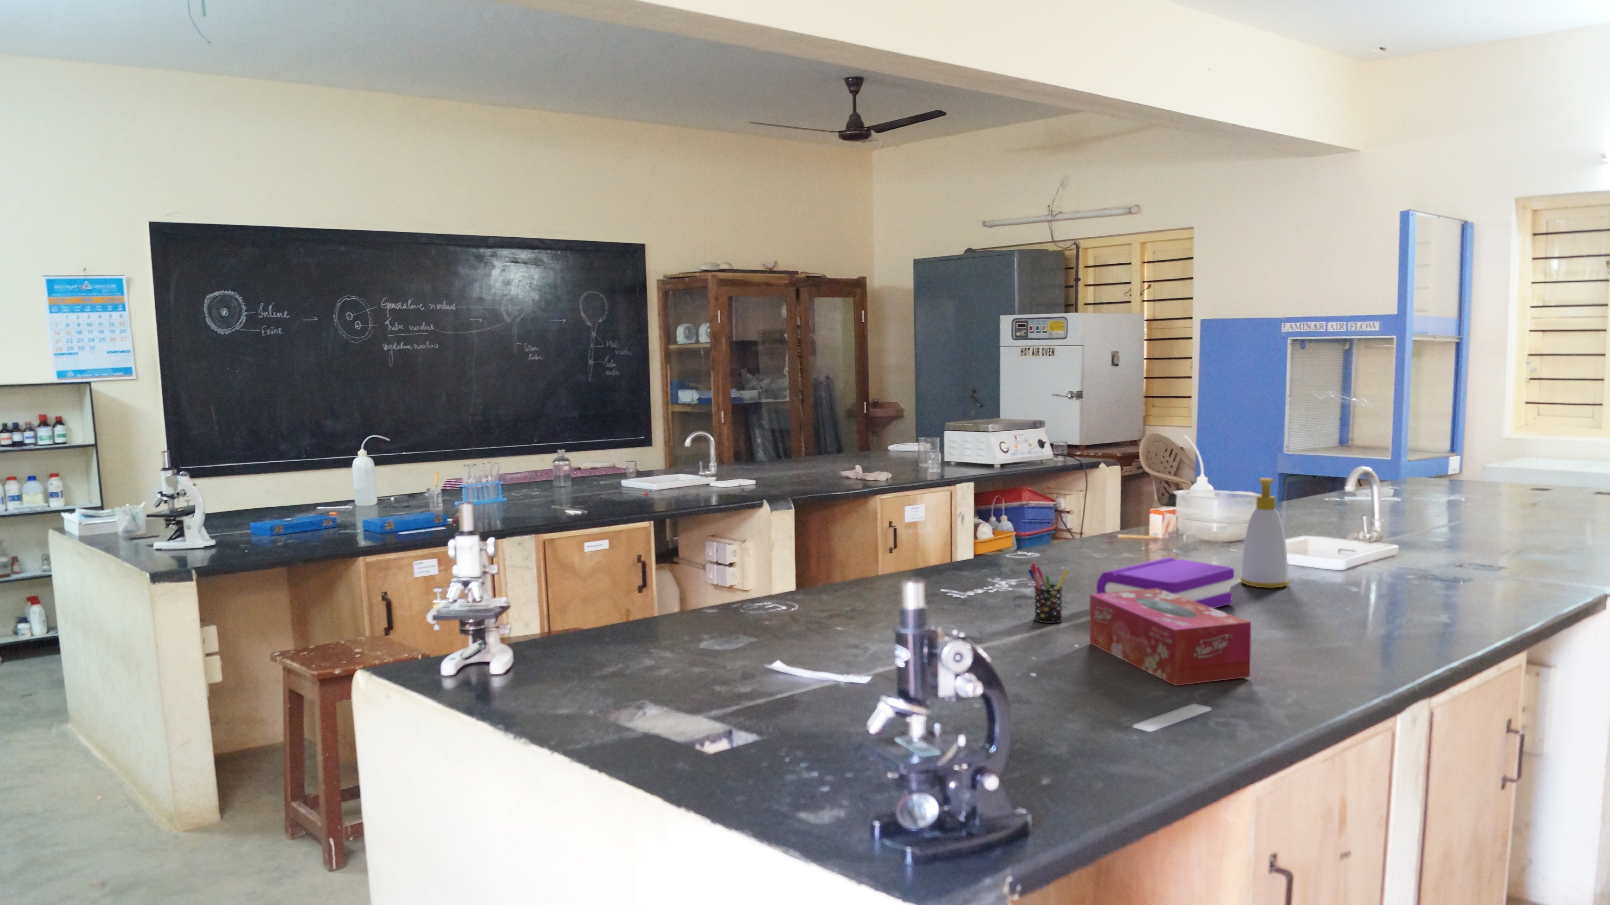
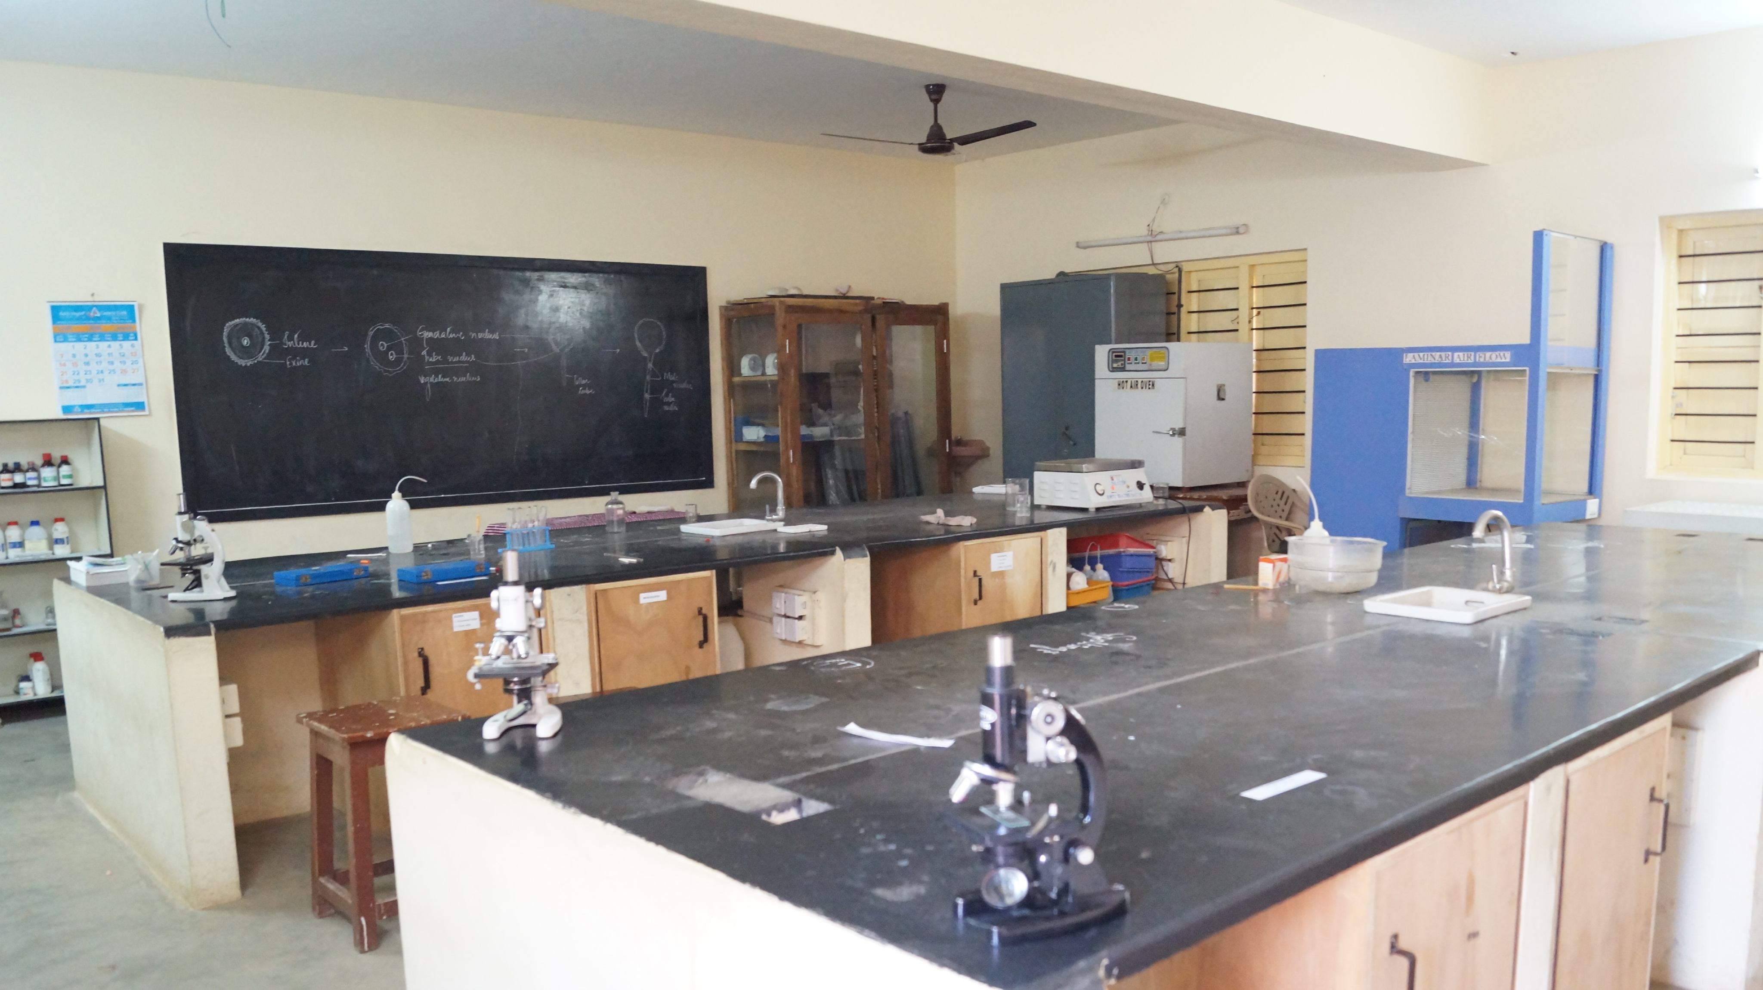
- soap bottle [1240,478,1289,589]
- pen holder [1027,562,1069,623]
- book [1096,558,1235,608]
- tissue box [1089,589,1252,686]
